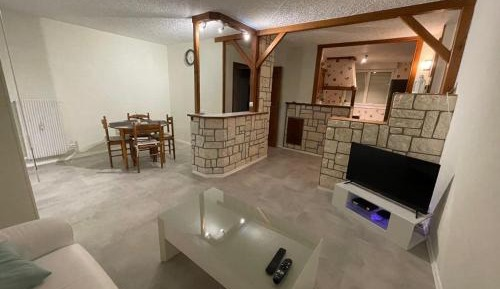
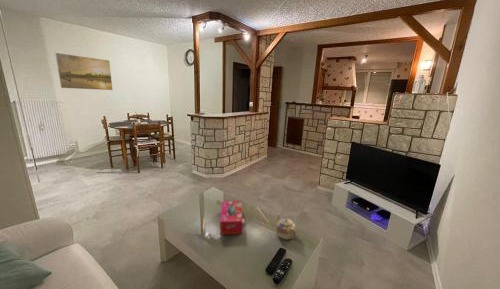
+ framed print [54,52,113,91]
+ teapot [275,212,297,241]
+ tissue box [219,200,243,235]
